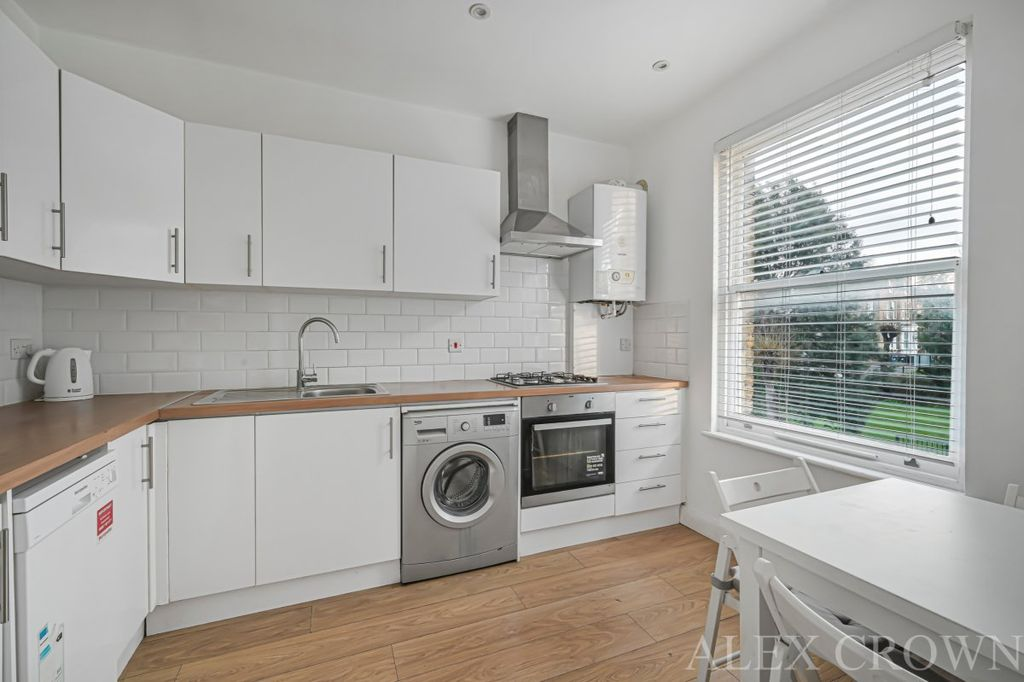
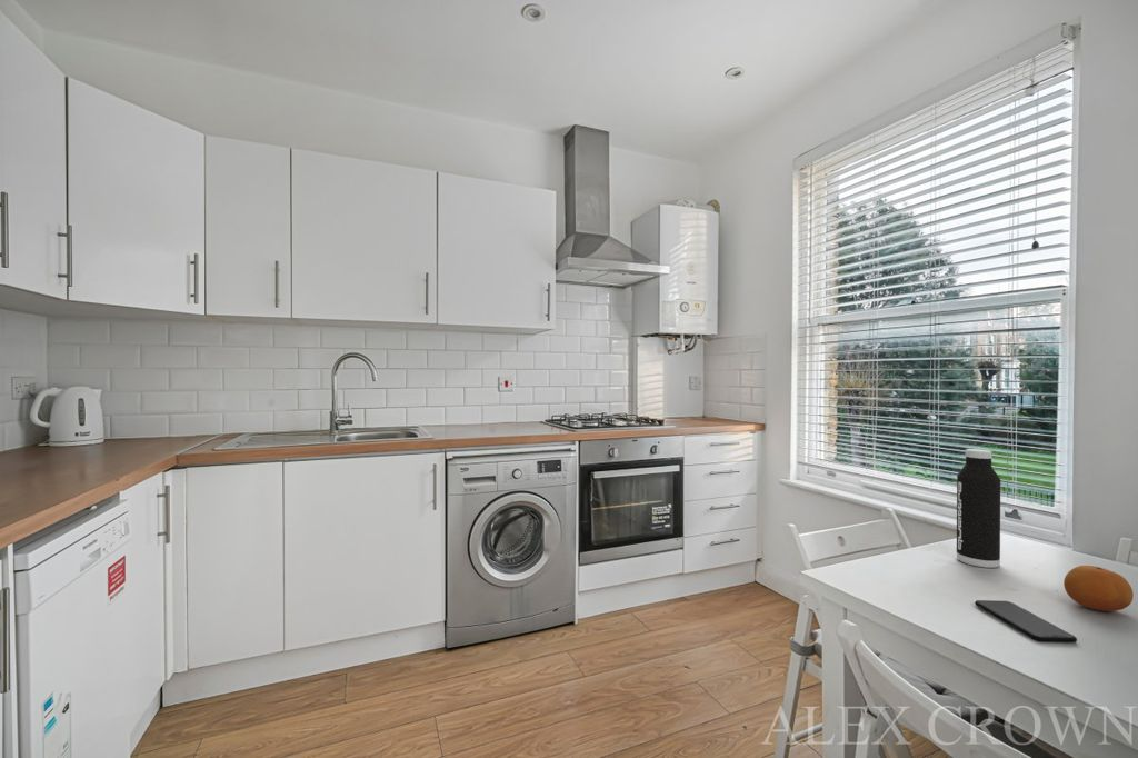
+ smartphone [974,599,1078,644]
+ fruit [1062,565,1135,612]
+ water bottle [956,448,1001,569]
